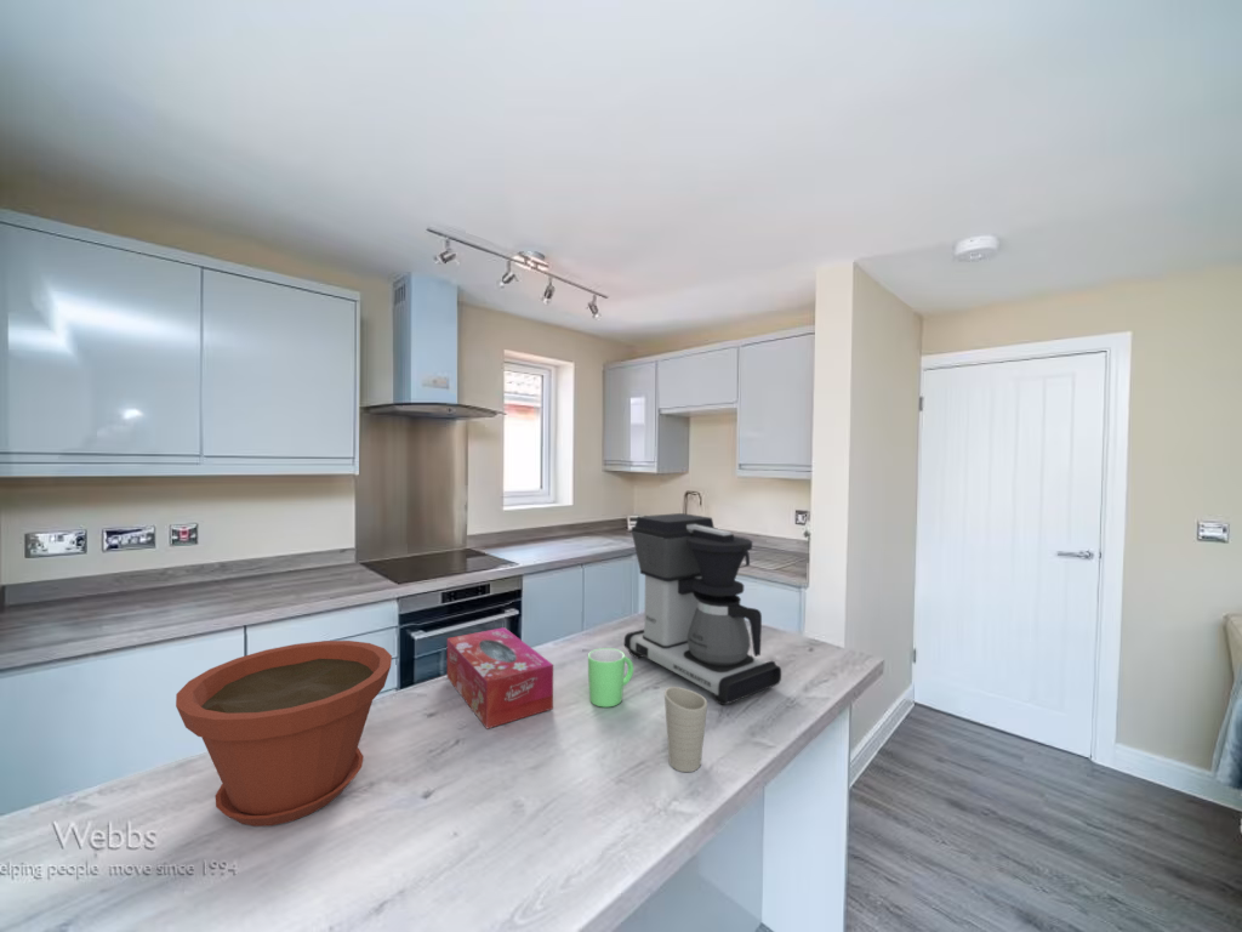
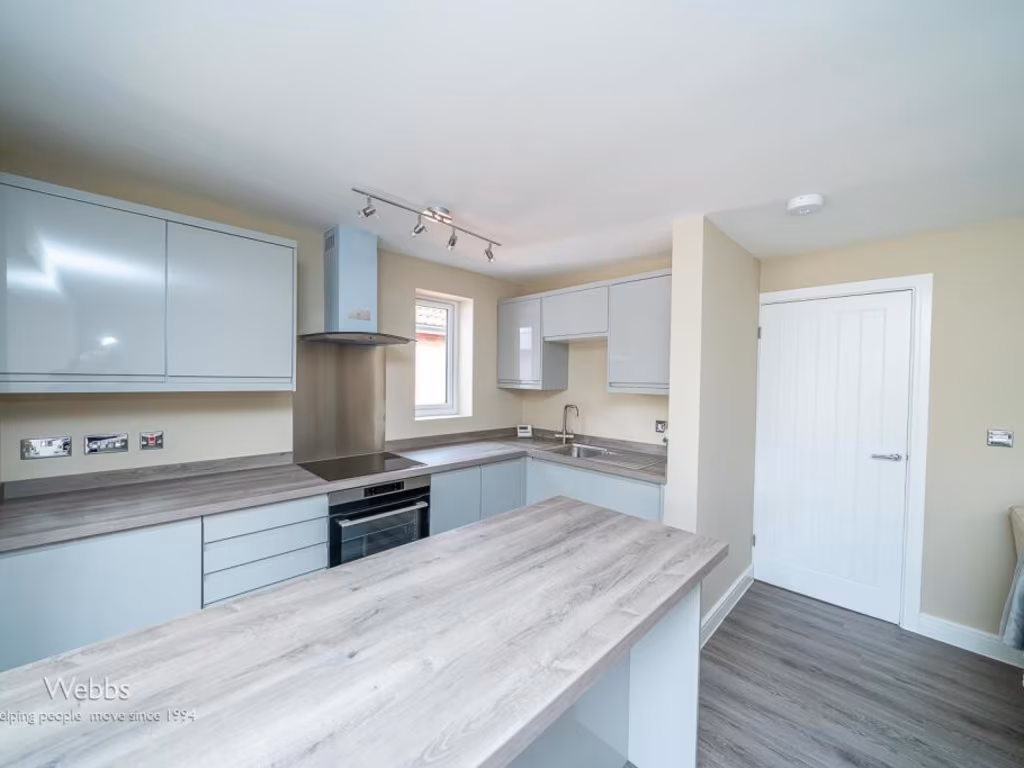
- plant pot [175,640,393,828]
- mug [587,647,634,709]
- coffee maker [623,512,782,706]
- cup [663,686,708,773]
- tissue box [446,626,554,731]
